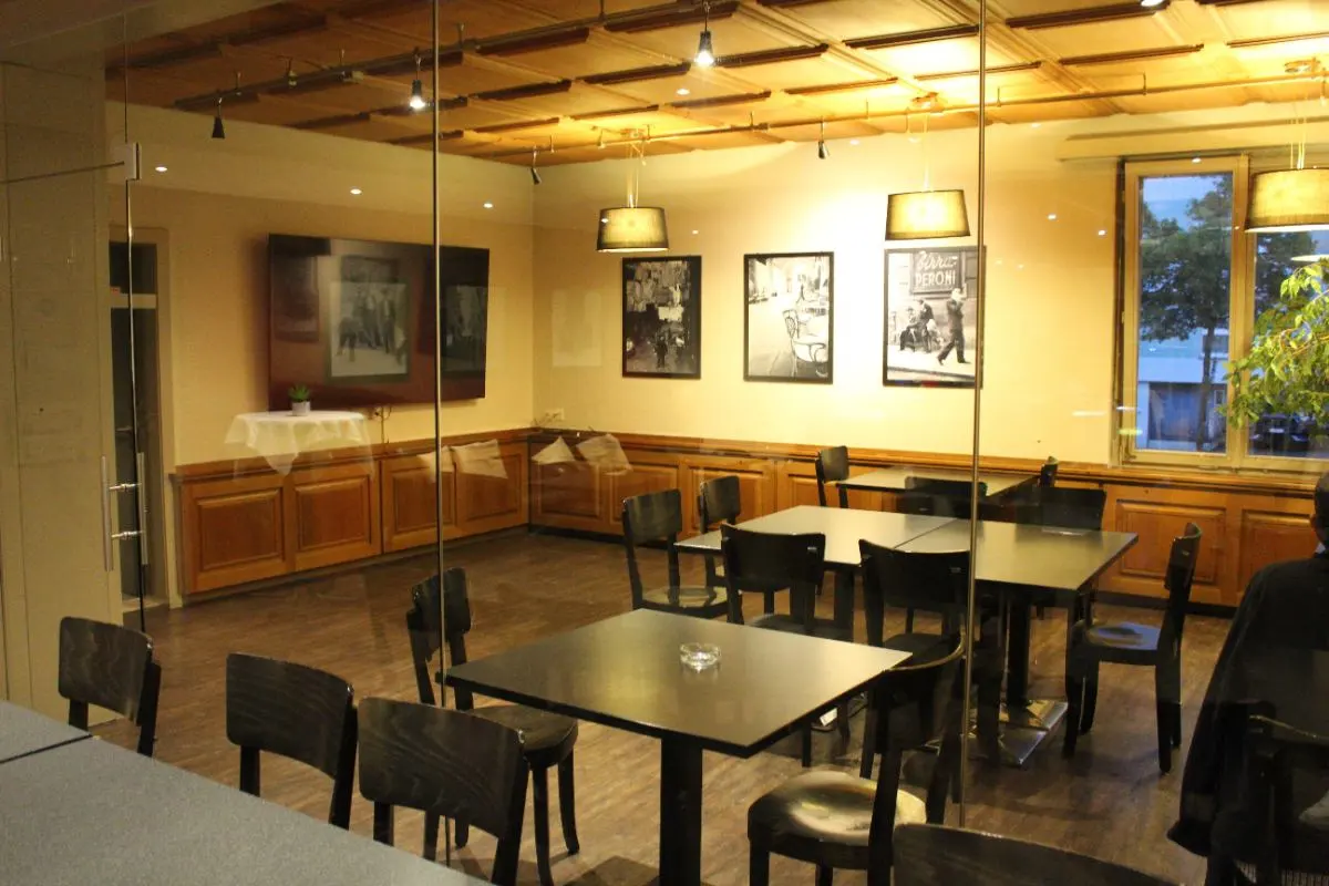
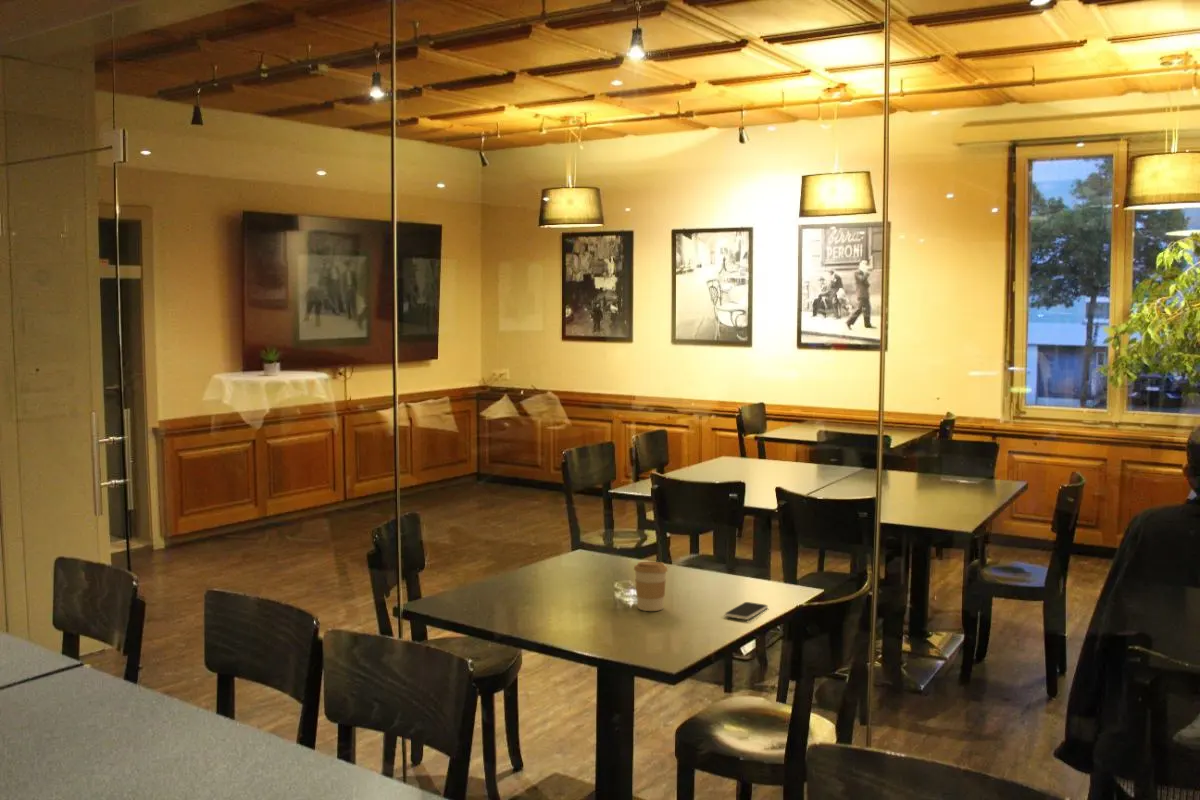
+ smartphone [724,601,769,621]
+ coffee cup [633,561,669,612]
